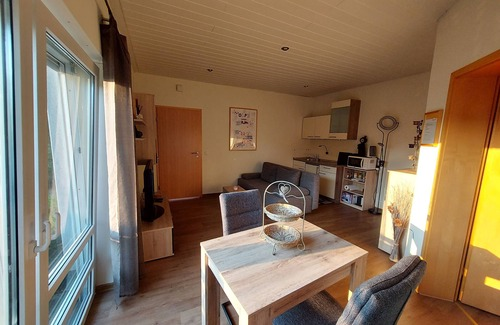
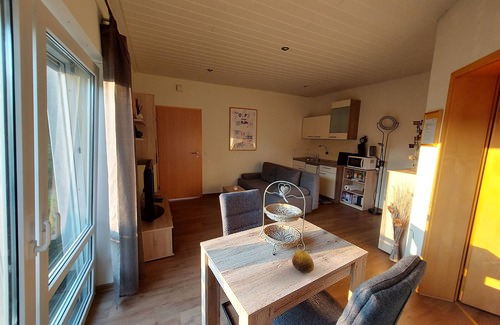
+ fruit [291,249,315,274]
